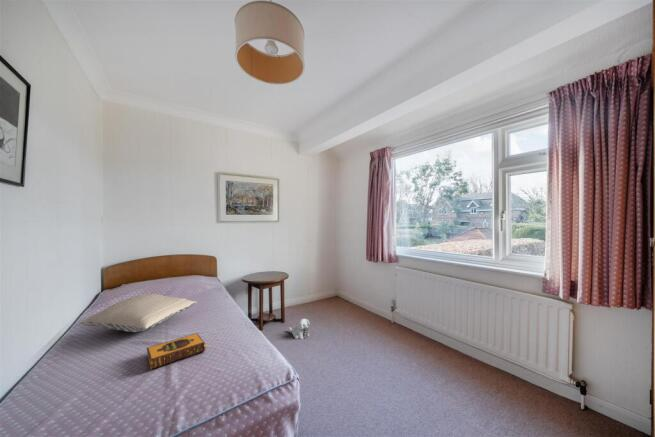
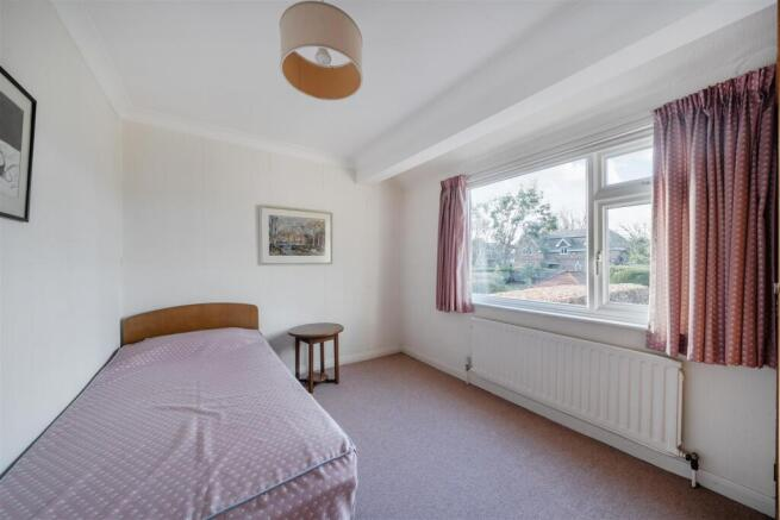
- pillow [79,293,198,333]
- hardback book [145,332,207,371]
- plush toy [288,318,311,340]
